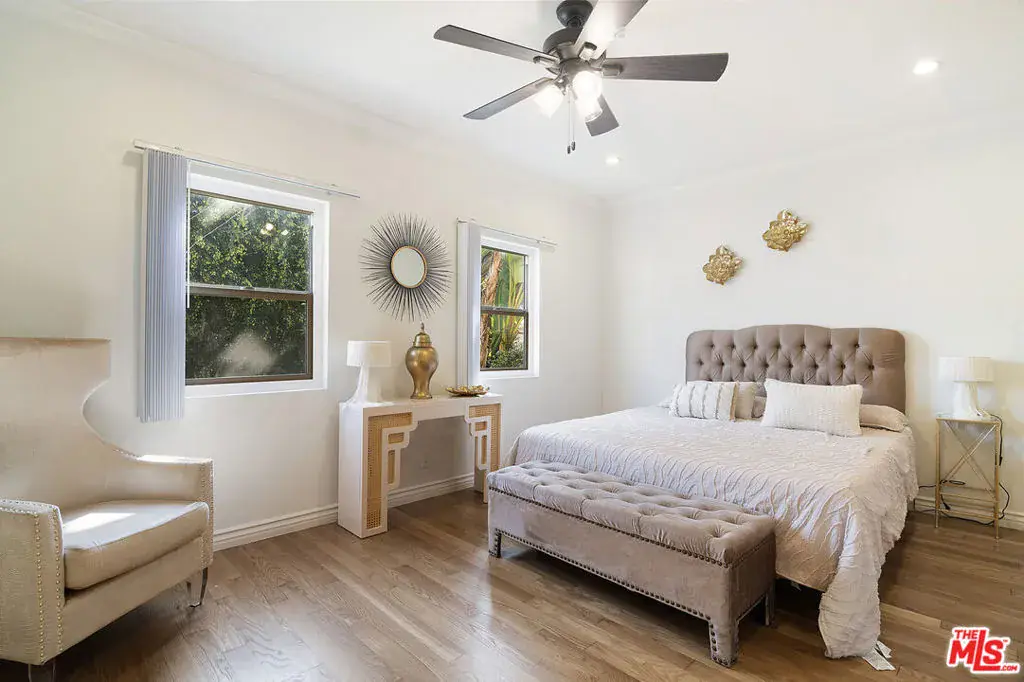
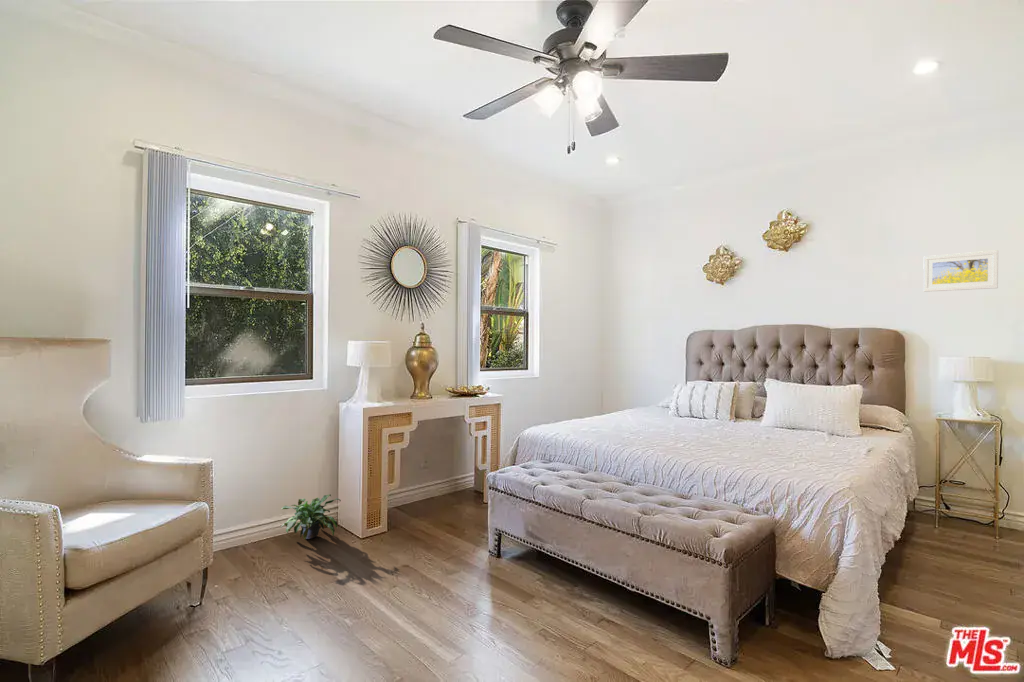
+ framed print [922,249,999,293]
+ potted plant [280,493,342,540]
